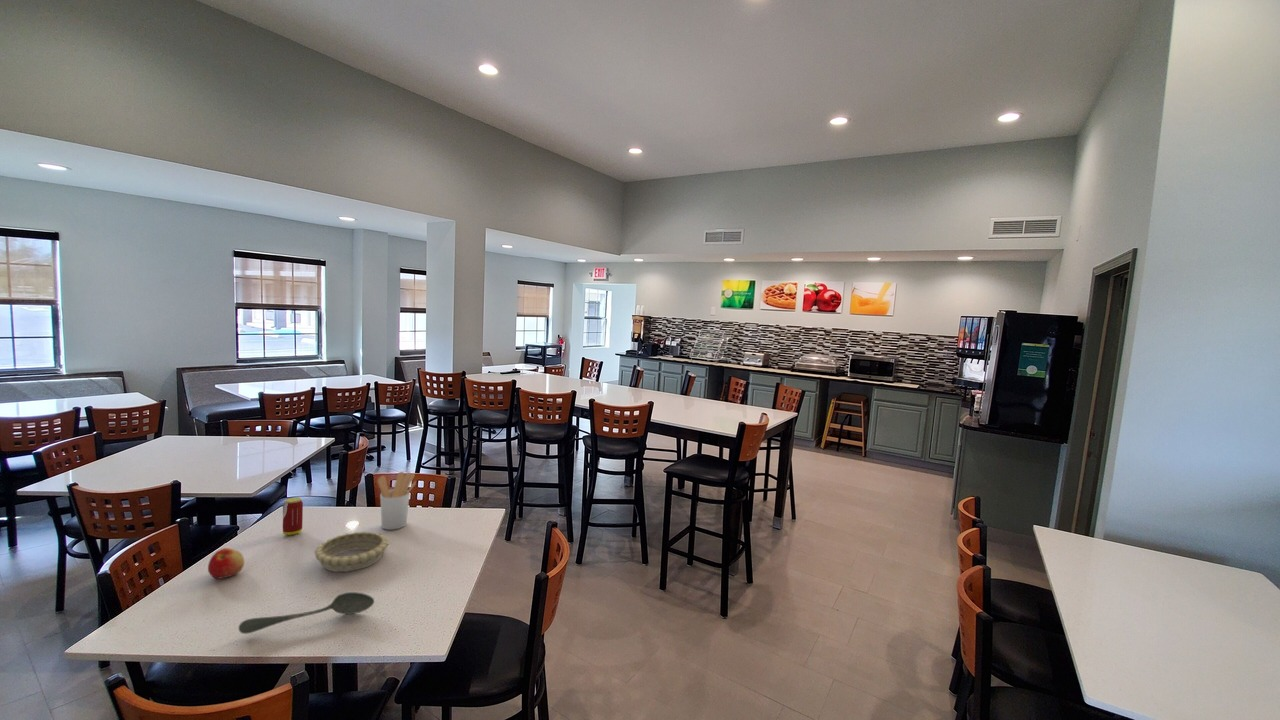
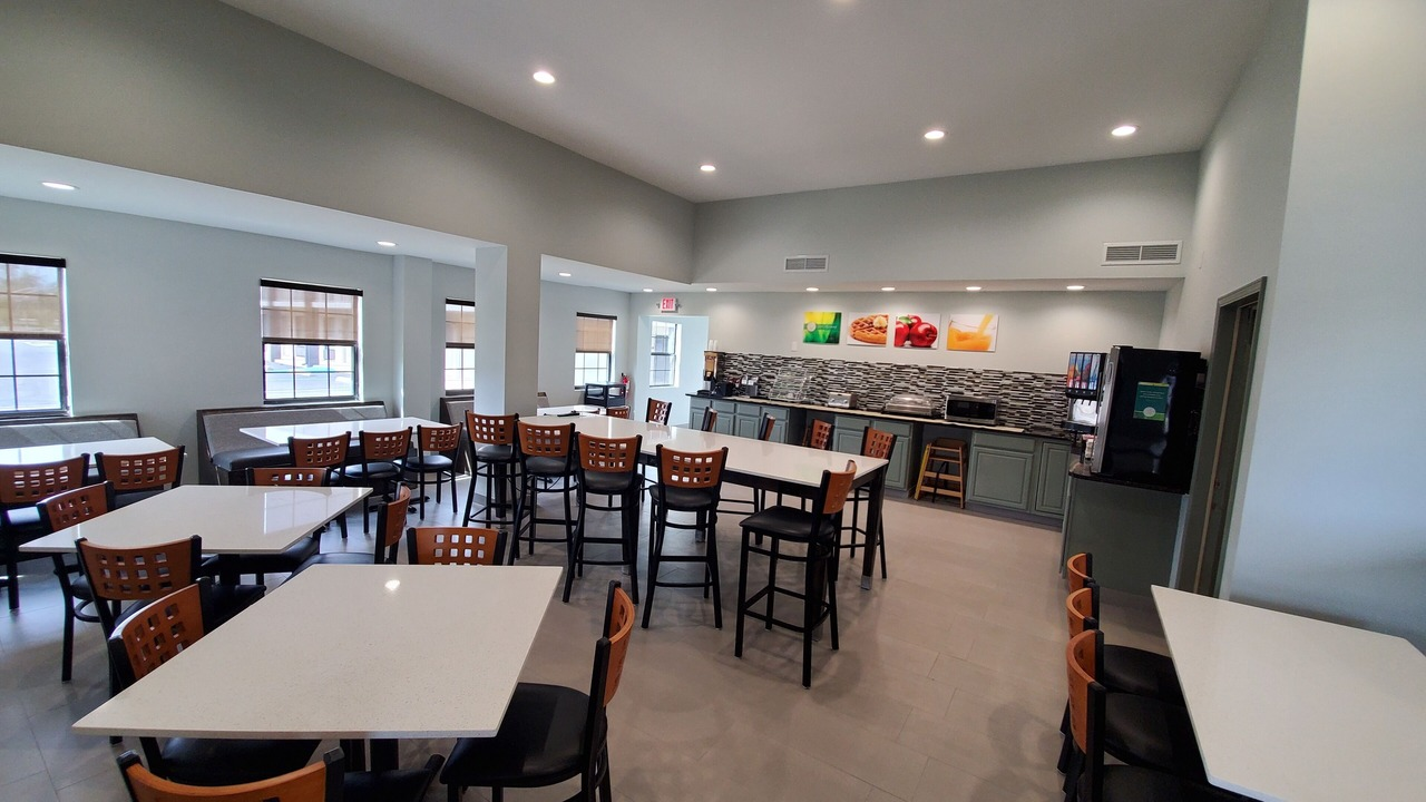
- spoon [238,591,375,635]
- decorative bowl [314,531,390,573]
- beverage can [282,496,304,536]
- apple [207,547,245,580]
- utensil holder [377,471,417,531]
